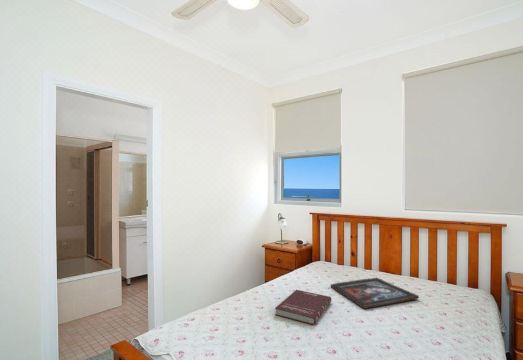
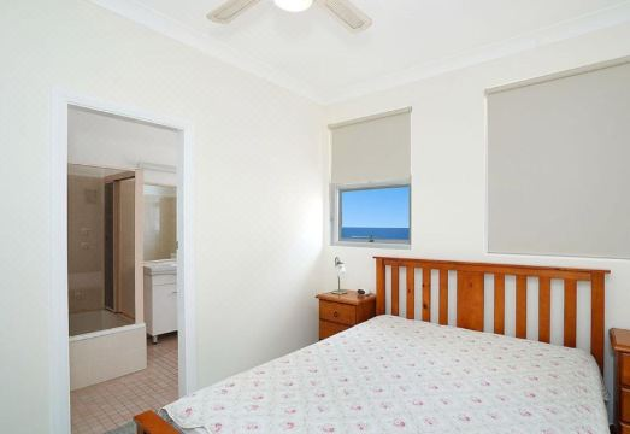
- religious icon [330,276,420,310]
- book [274,289,332,326]
